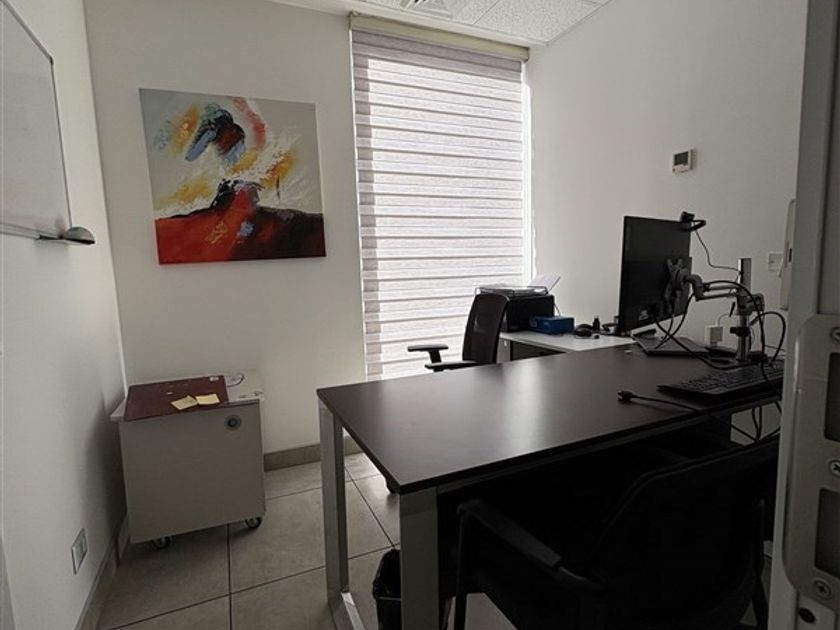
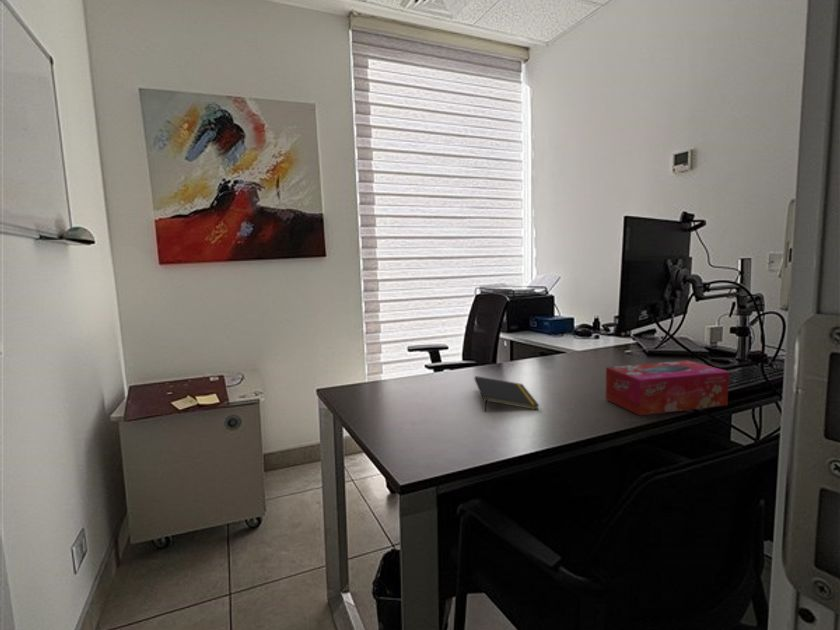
+ tissue box [605,359,730,416]
+ notepad [474,375,541,413]
